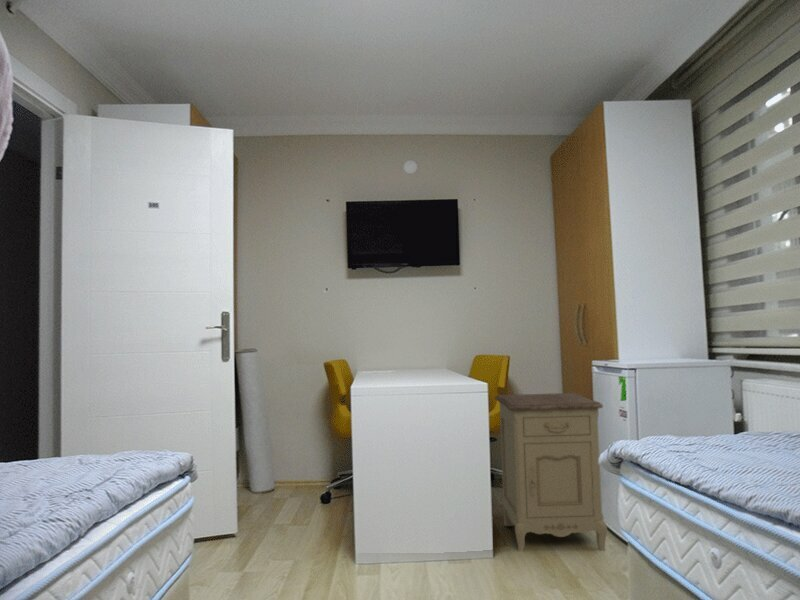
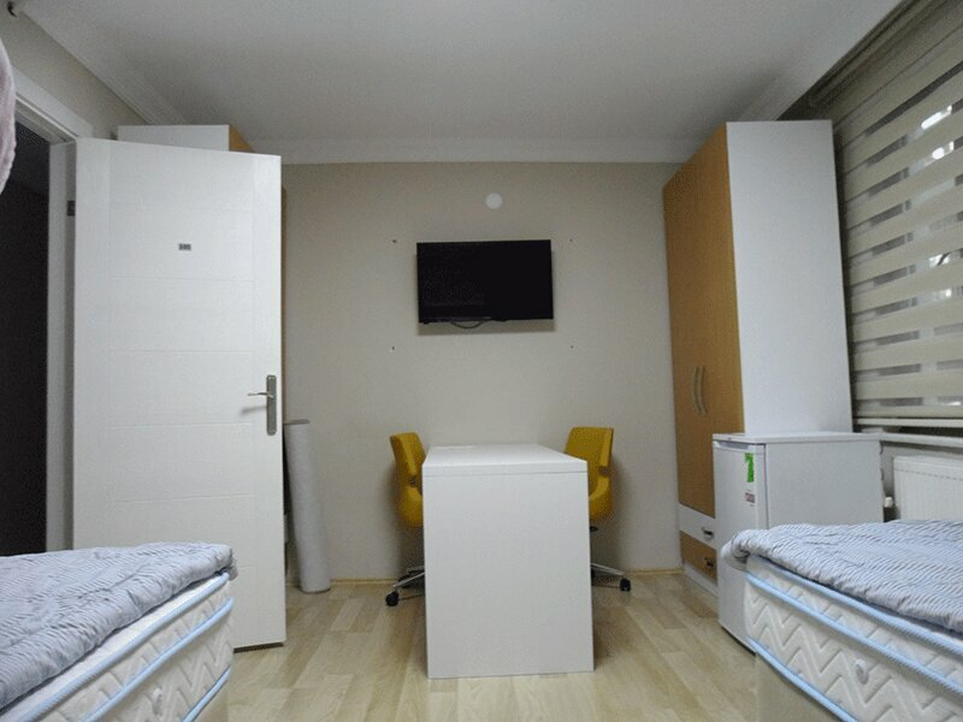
- nightstand [494,392,608,553]
